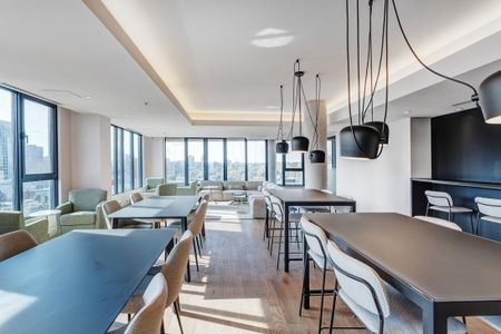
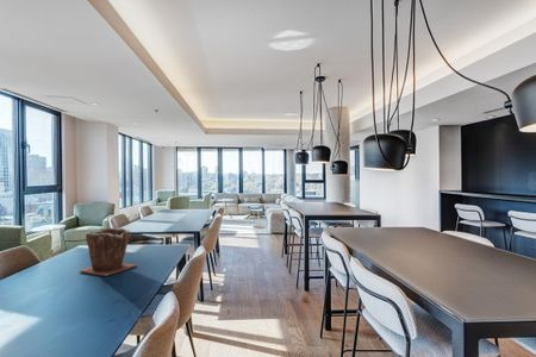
+ plant pot [79,226,138,277]
